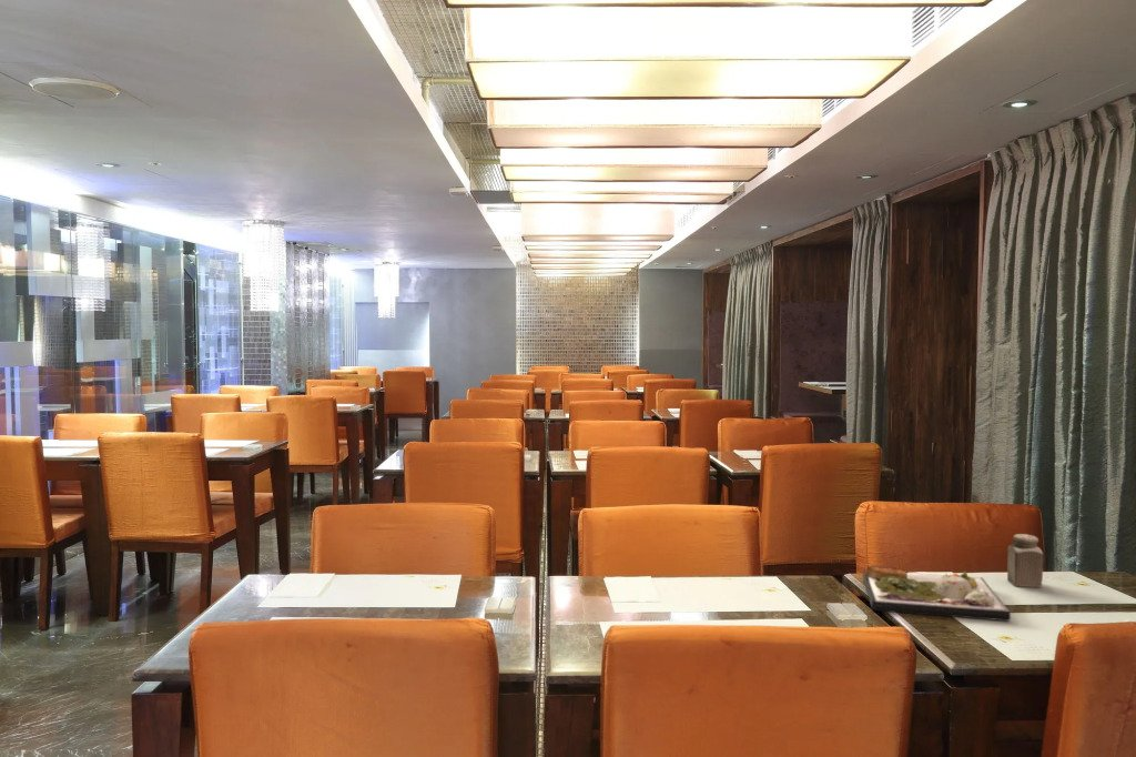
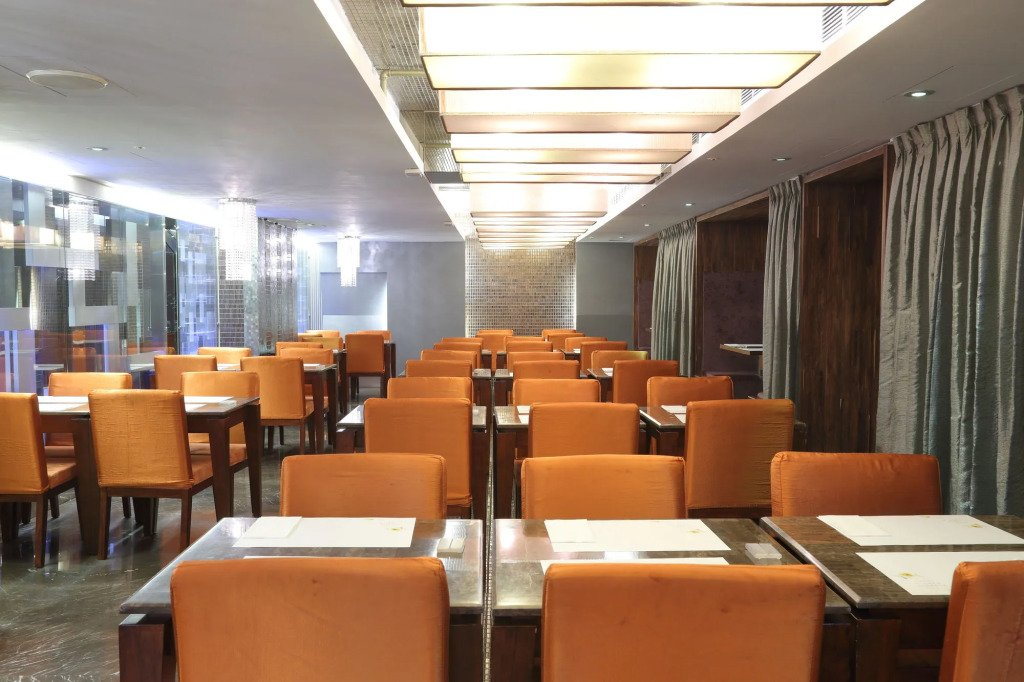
- dinner plate [862,565,1012,622]
- salt shaker [1006,533,1044,588]
